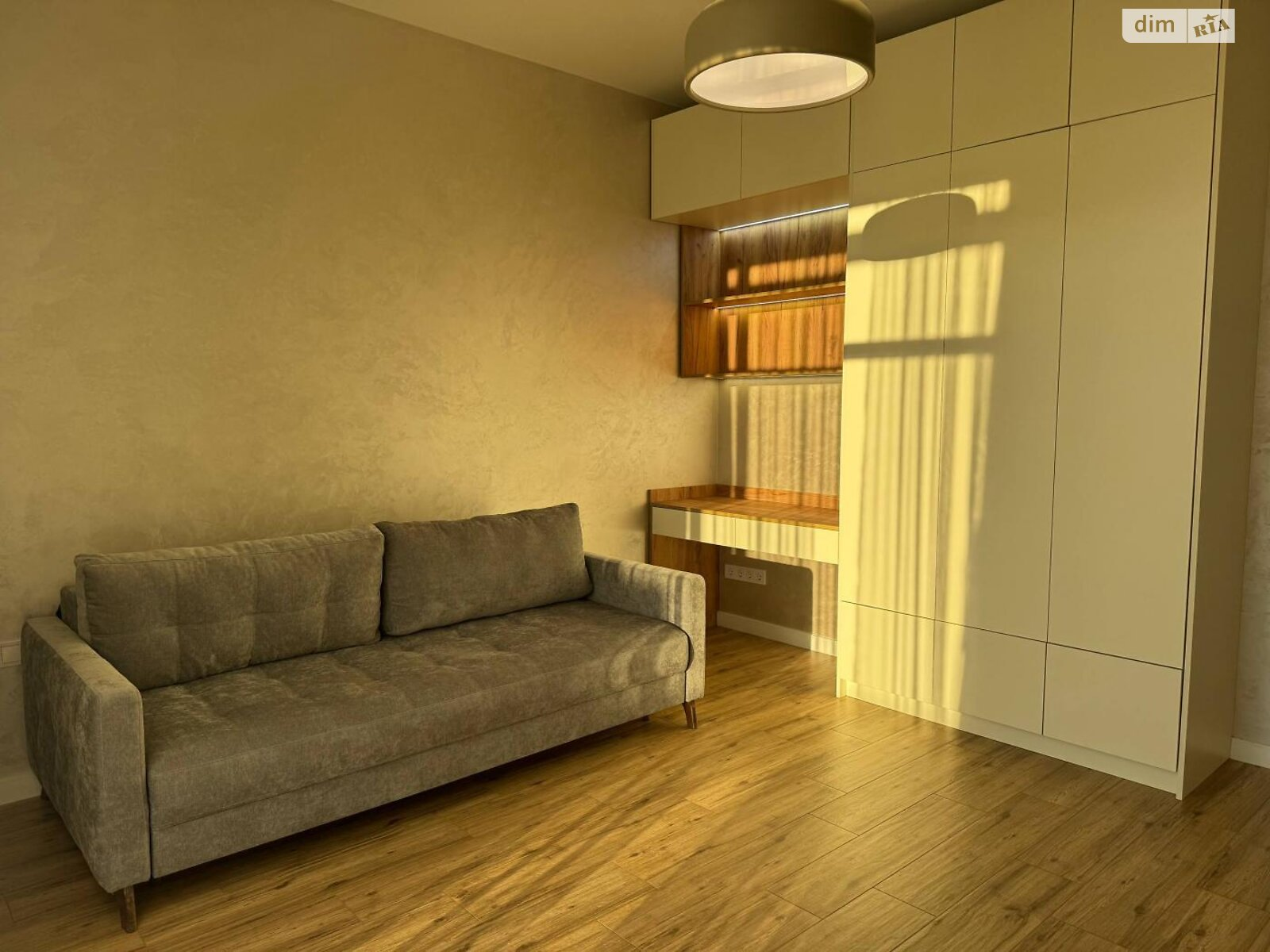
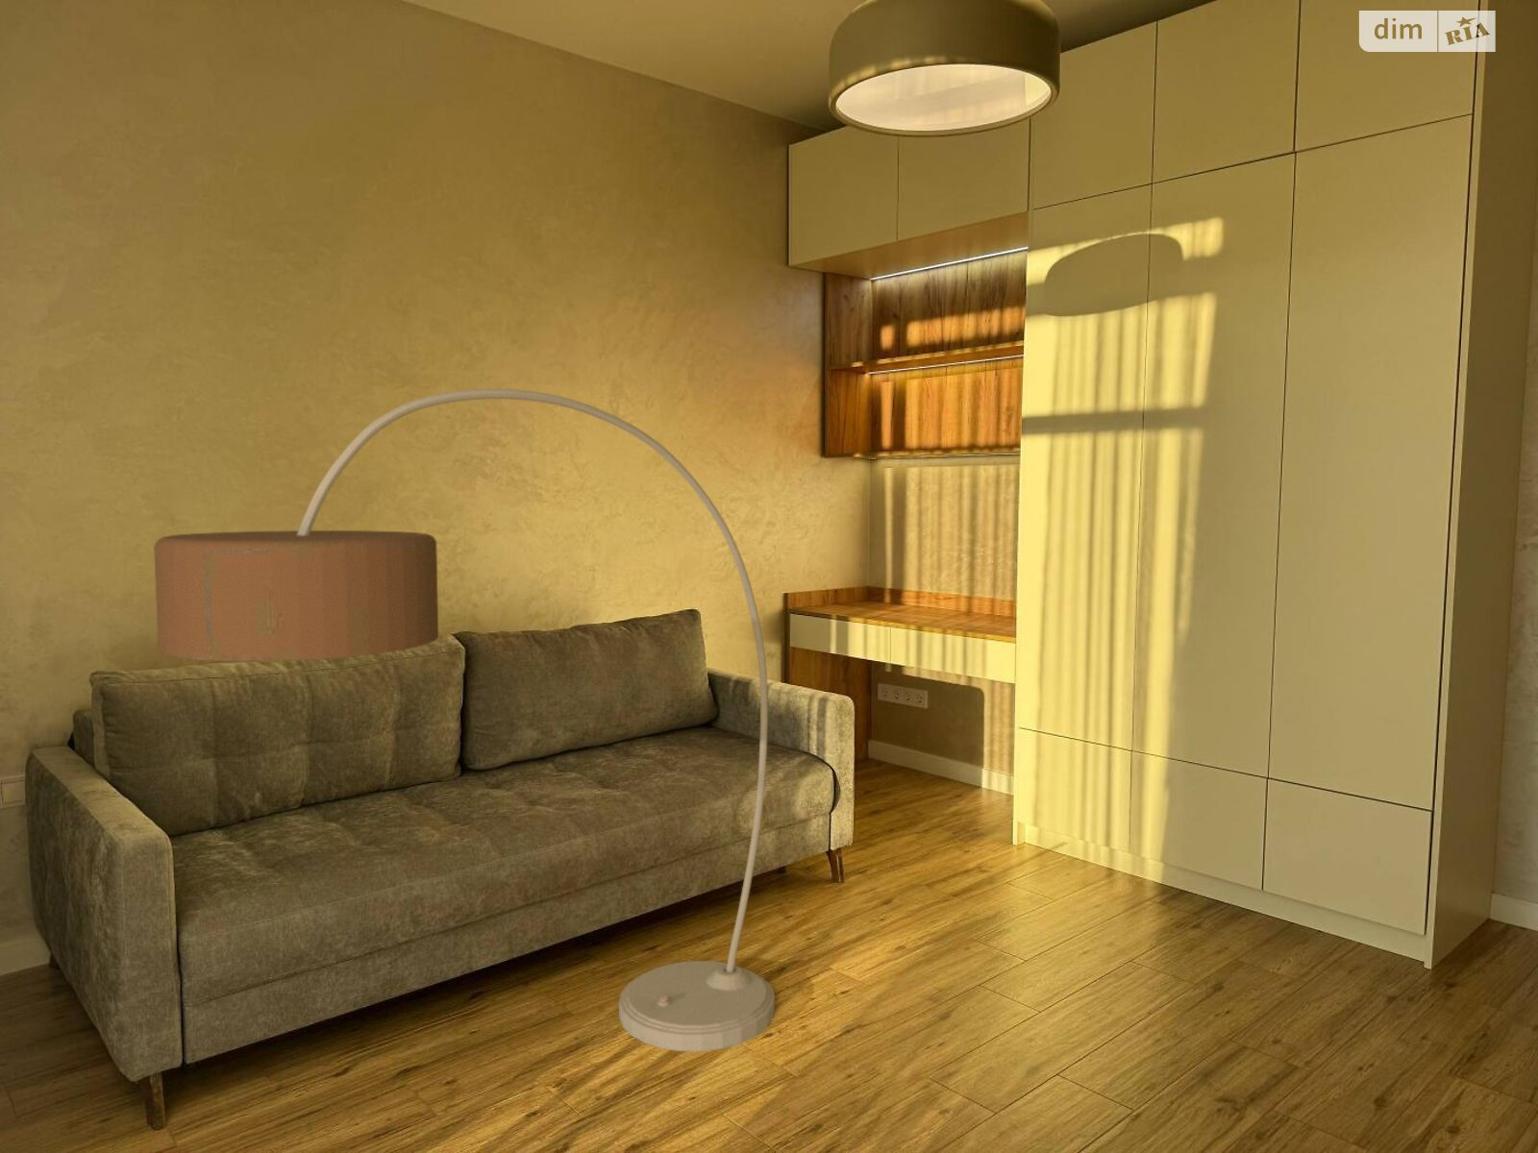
+ floor lamp [153,389,776,1052]
